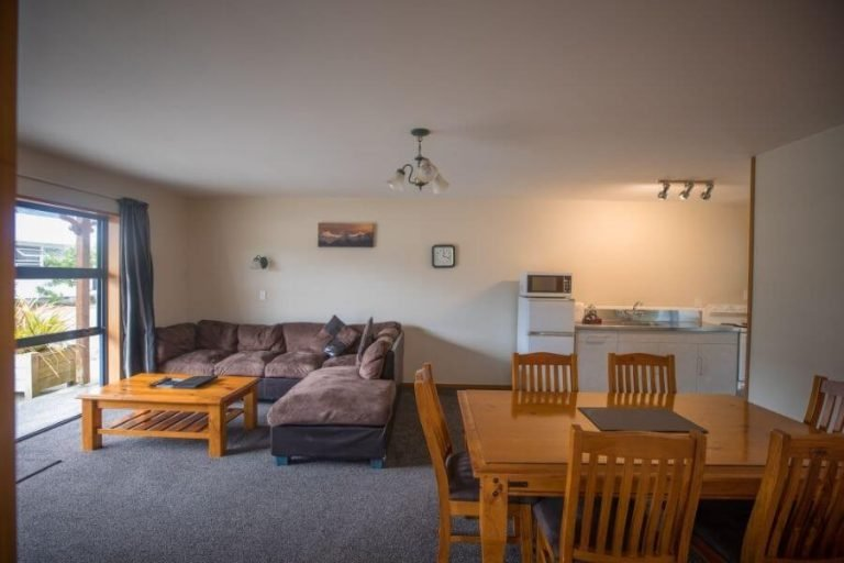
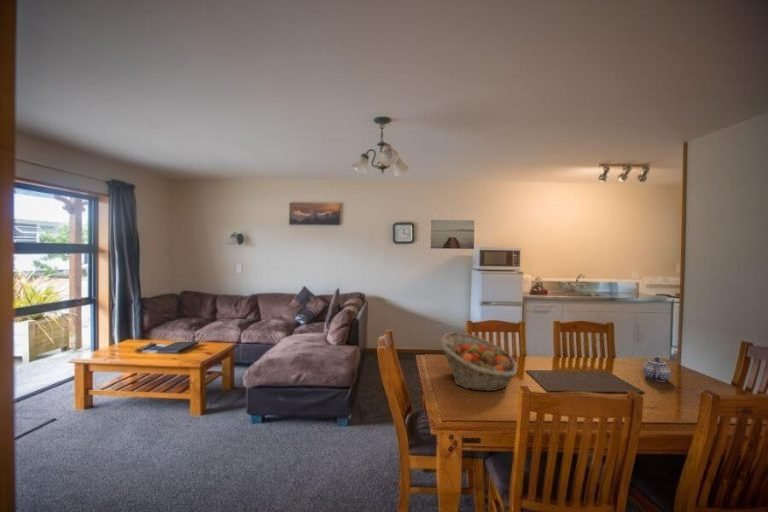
+ wall art [430,219,475,250]
+ fruit basket [439,331,518,392]
+ teapot [642,356,672,382]
